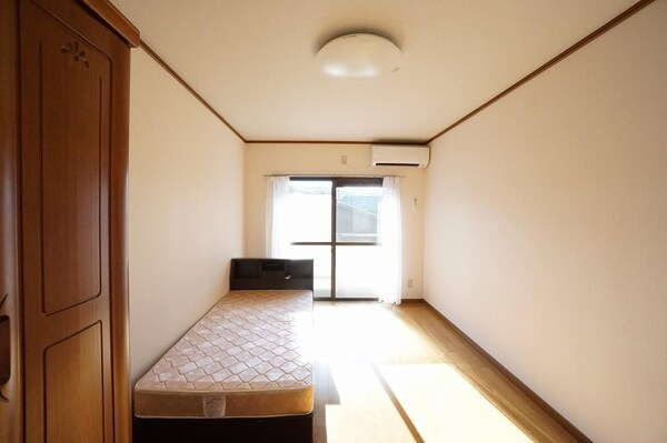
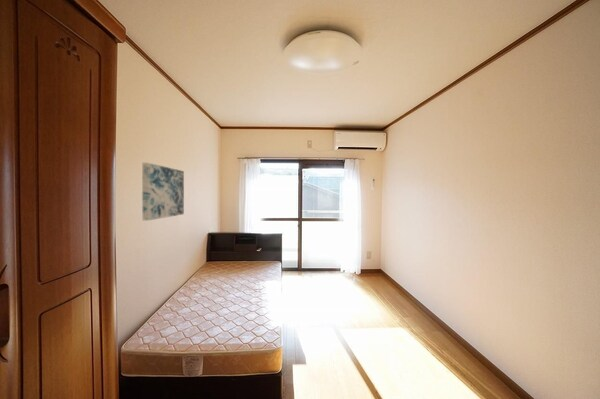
+ wall art [141,162,185,221]
